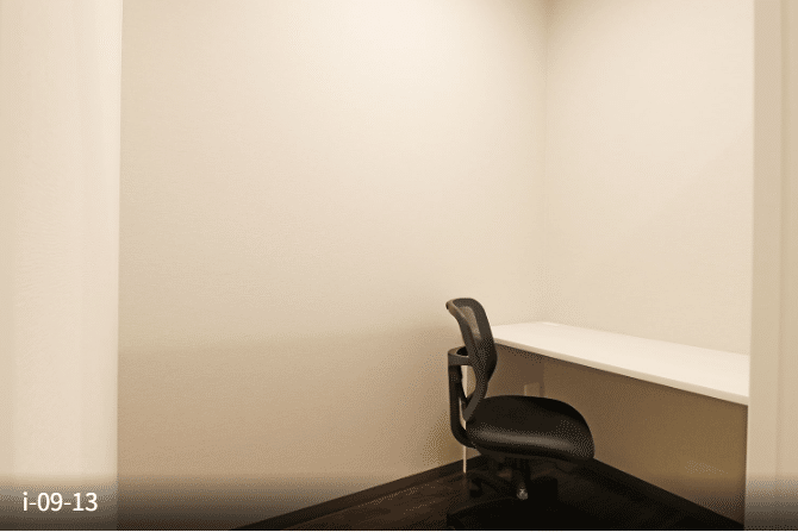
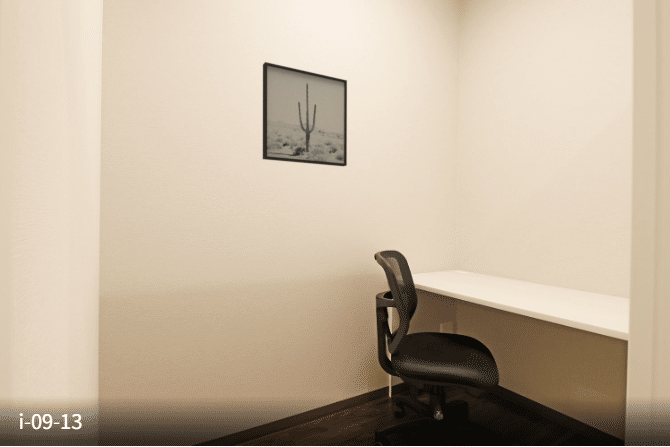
+ wall art [262,61,348,167]
